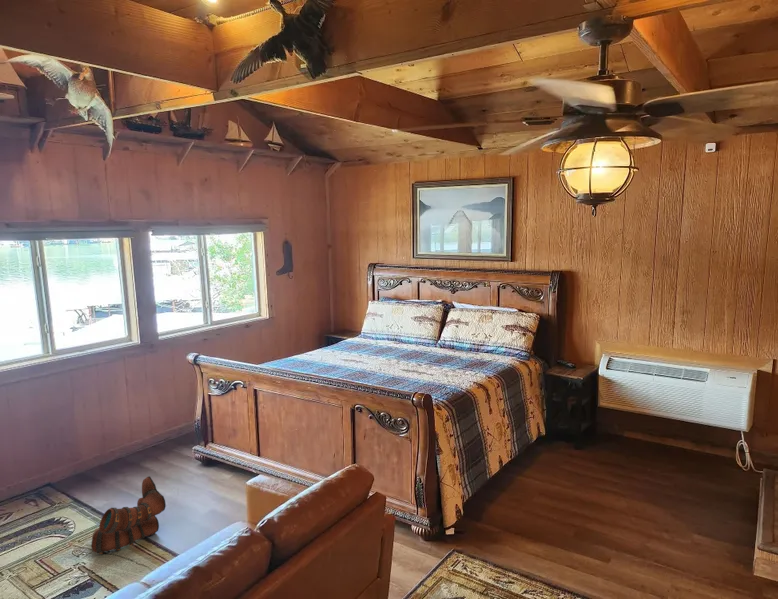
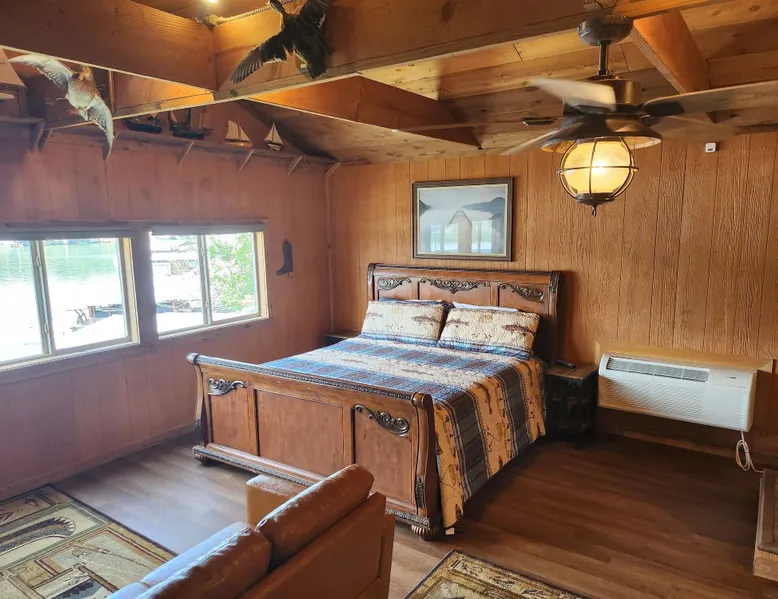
- boots [90,475,167,555]
